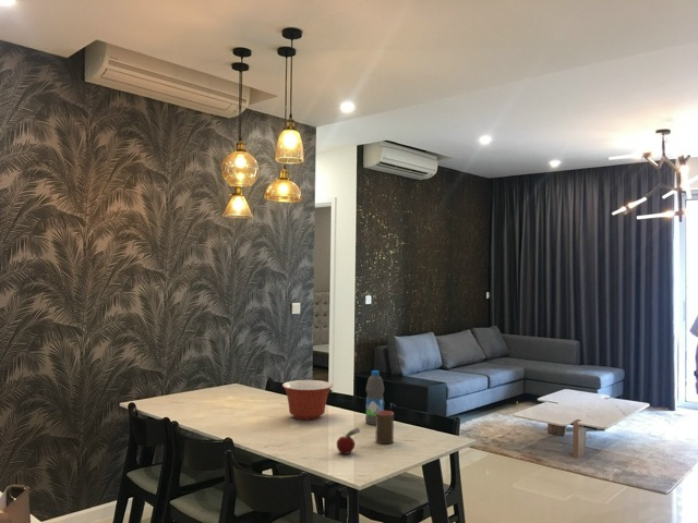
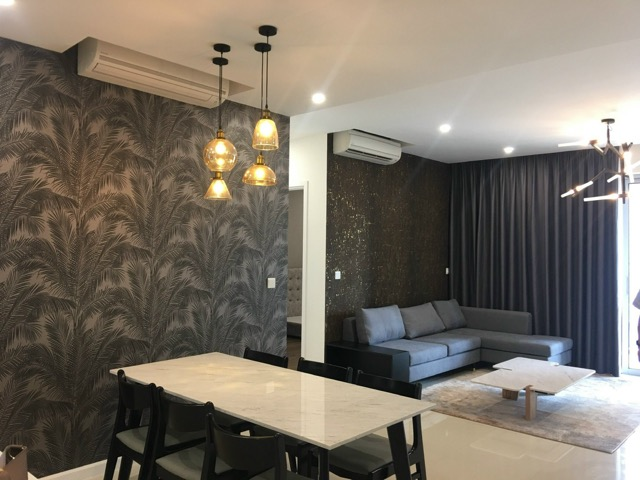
- cup [374,410,395,445]
- fruit [336,426,361,455]
- mixing bowl [281,379,334,421]
- water bottle [364,369,385,426]
